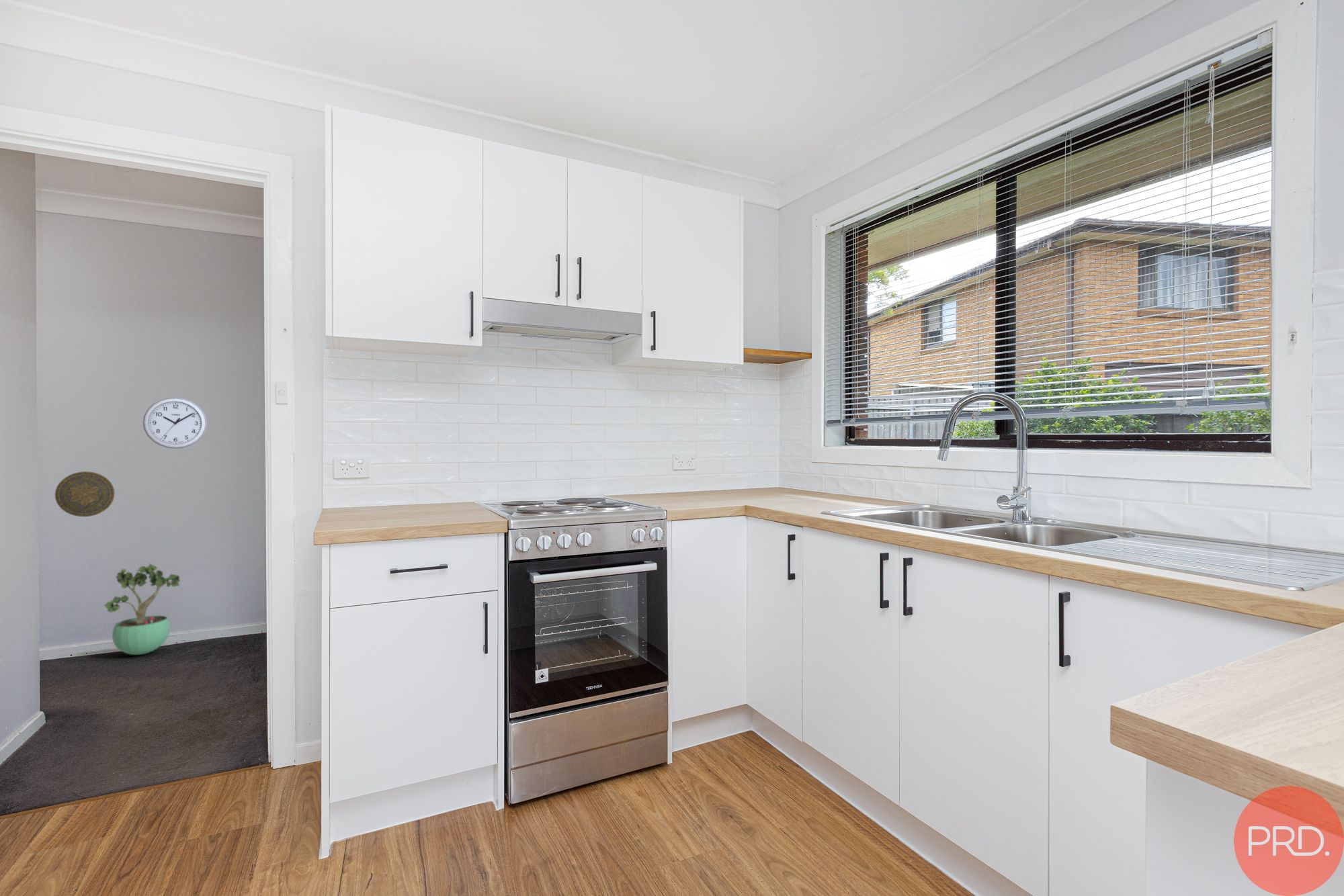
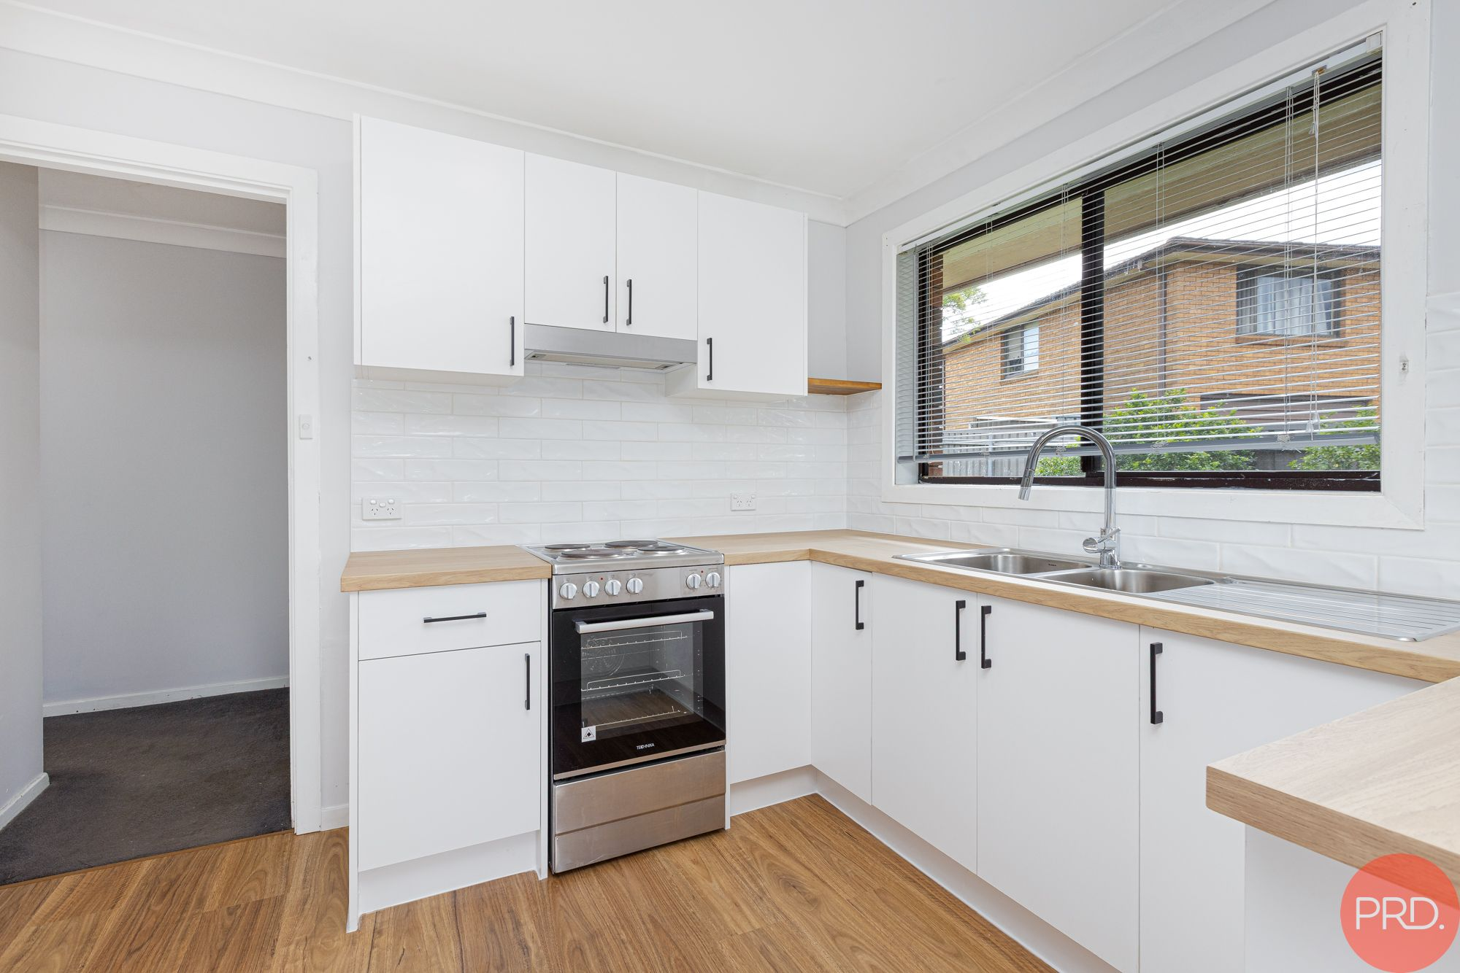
- potted plant [103,564,181,656]
- wall clock [142,397,208,449]
- decorative plate [54,471,116,517]
